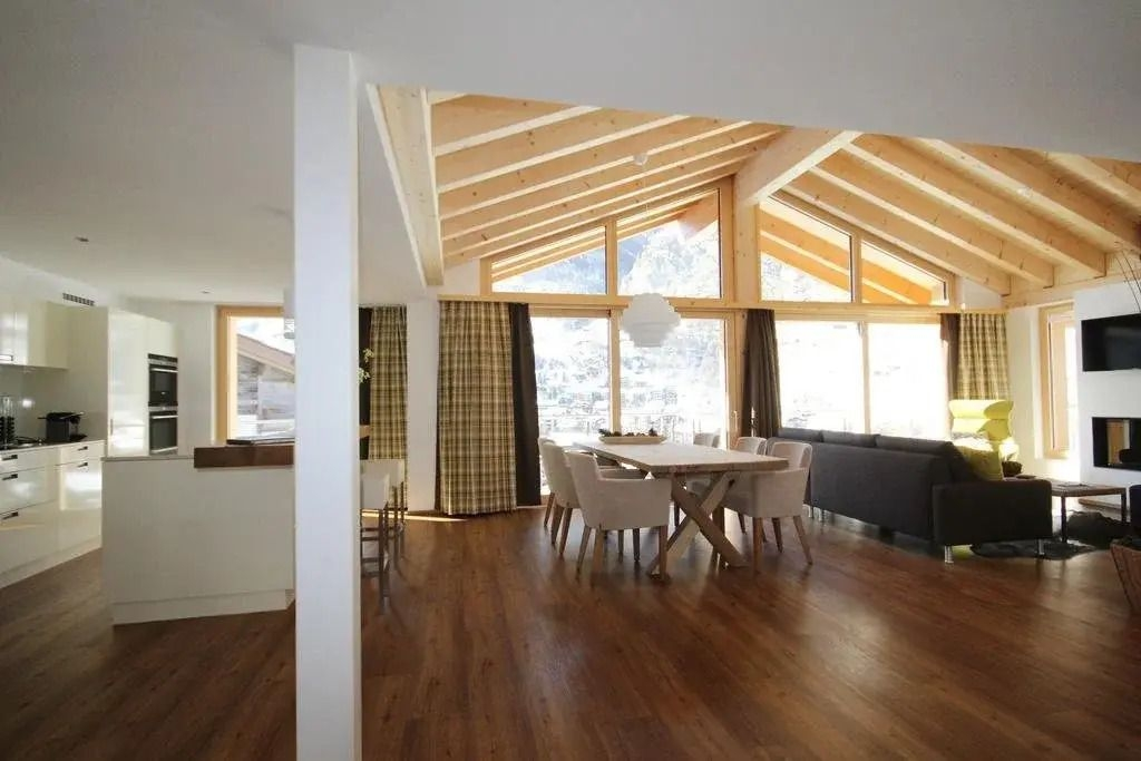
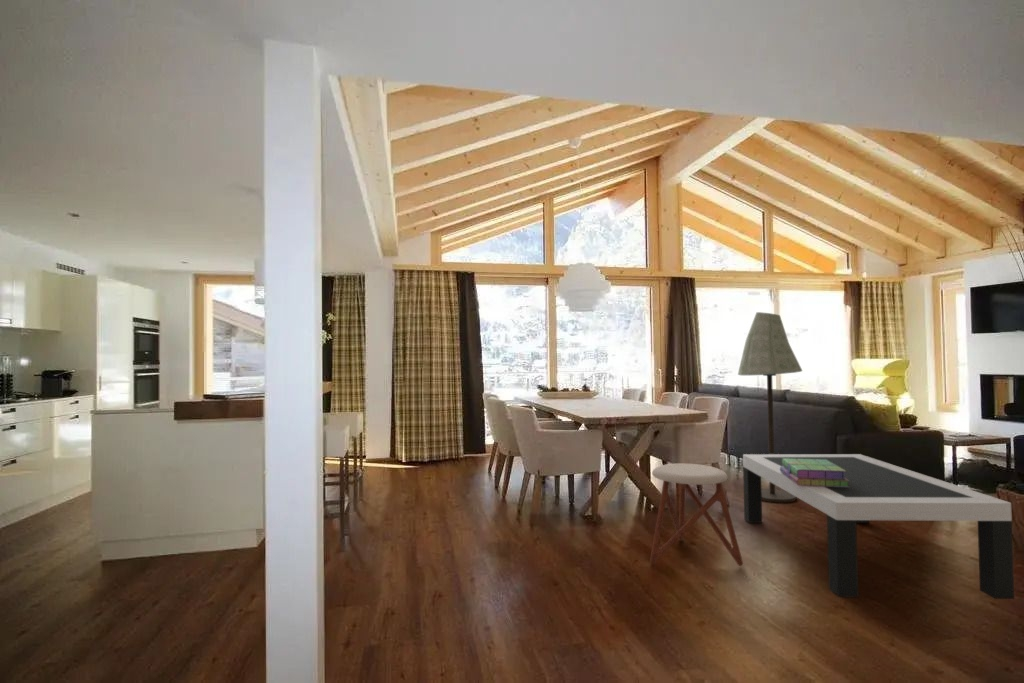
+ stack of books [780,458,849,487]
+ stool [649,462,744,567]
+ floor lamp [737,311,803,504]
+ coffee table [742,453,1015,600]
